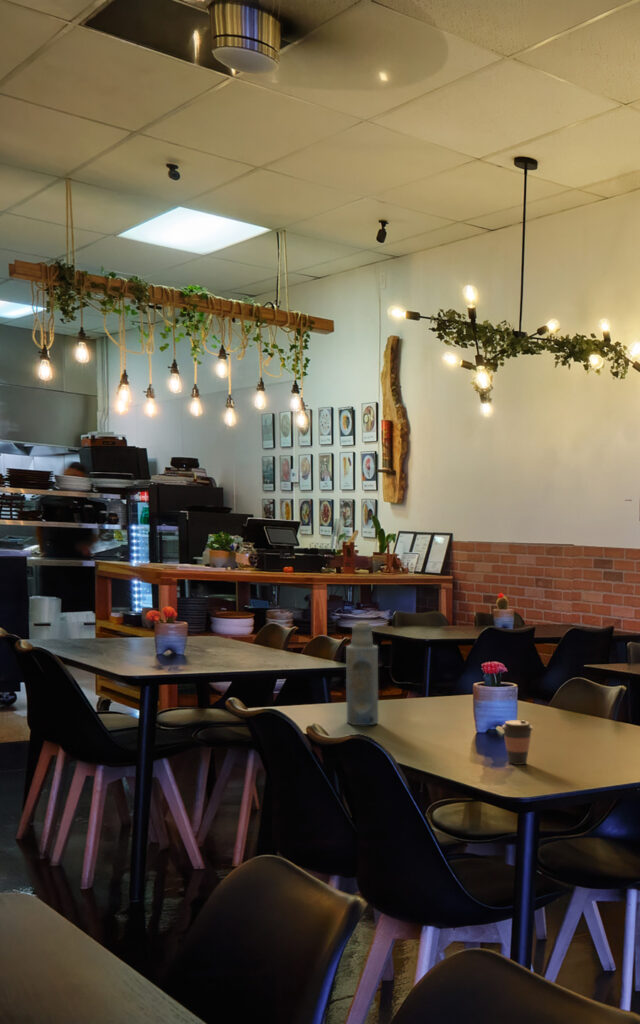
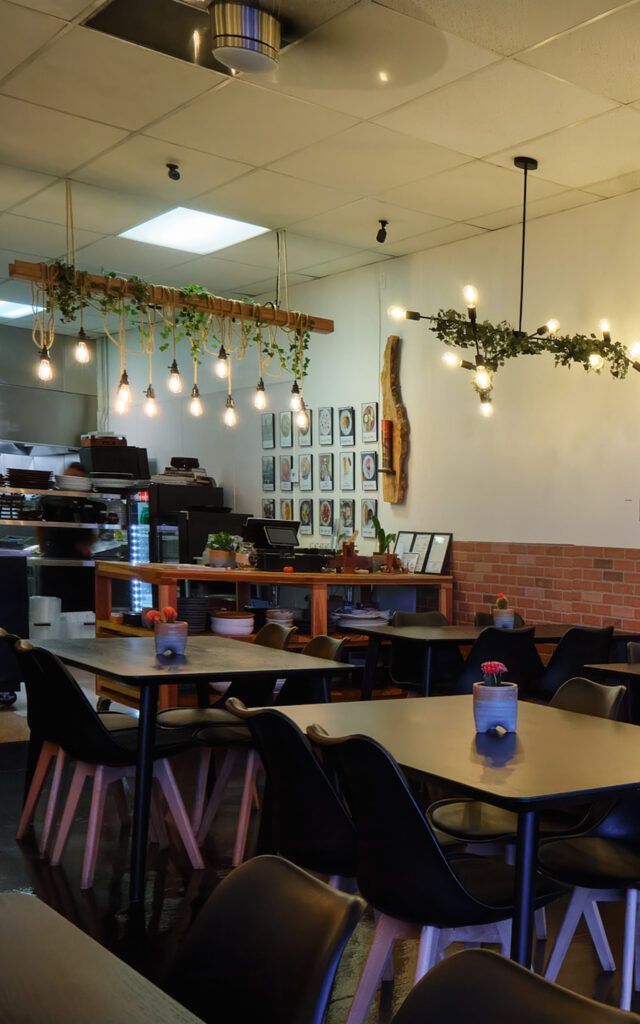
- coffee cup [501,719,534,766]
- bottle [345,621,379,726]
